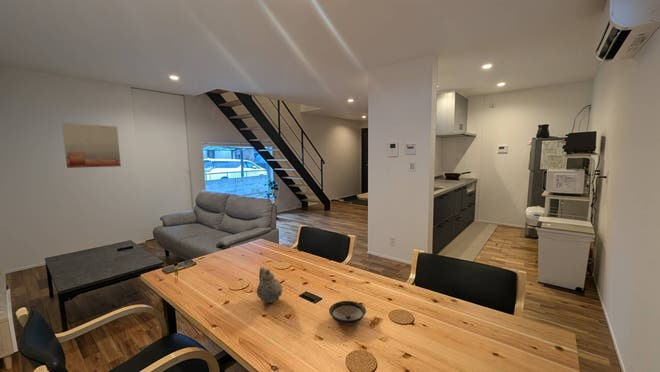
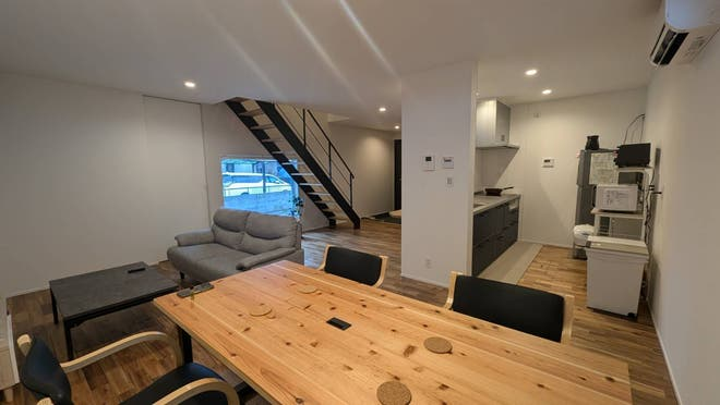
- teapot [256,266,284,304]
- saucer [328,300,367,325]
- wall art [61,122,122,169]
